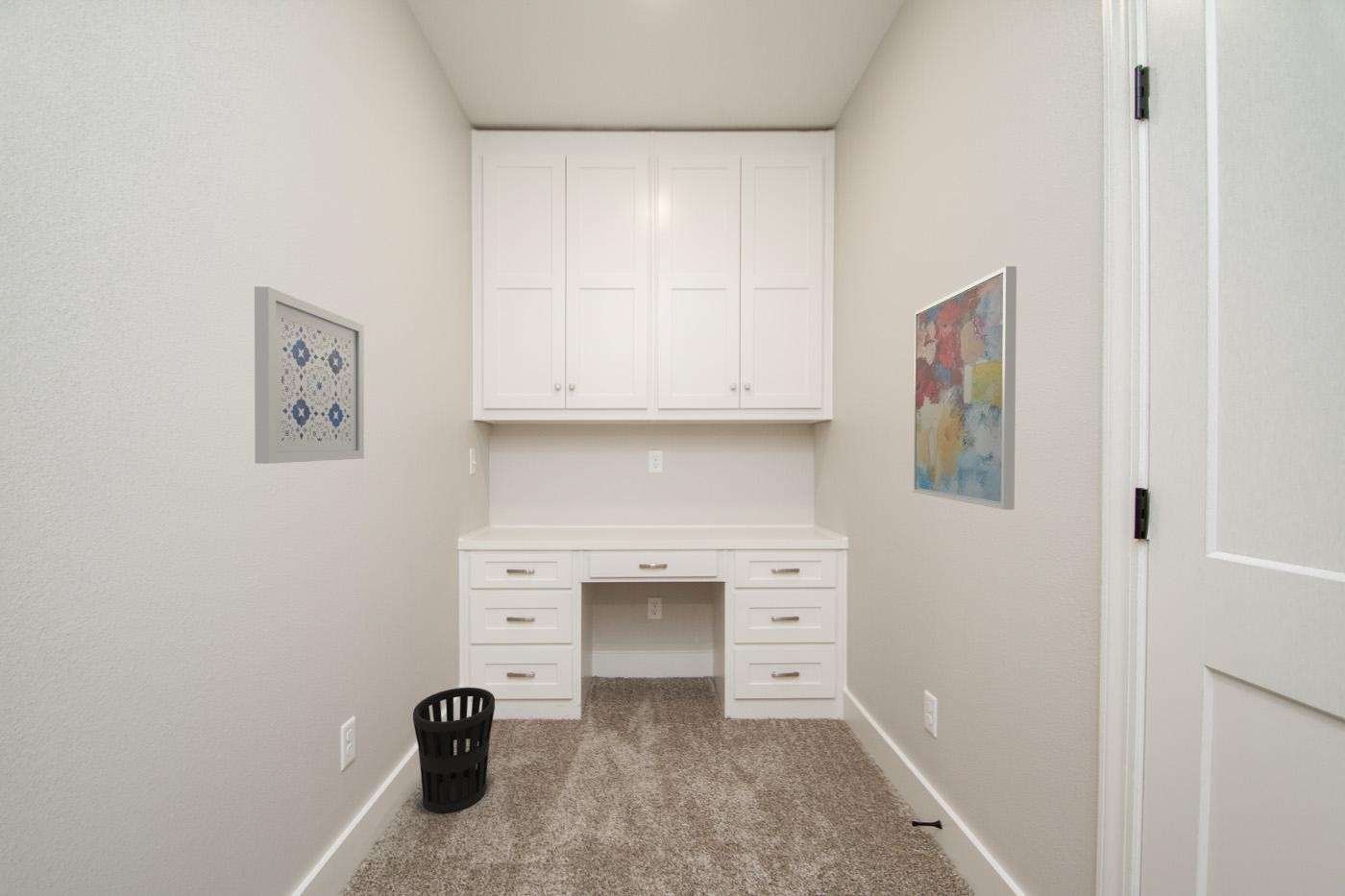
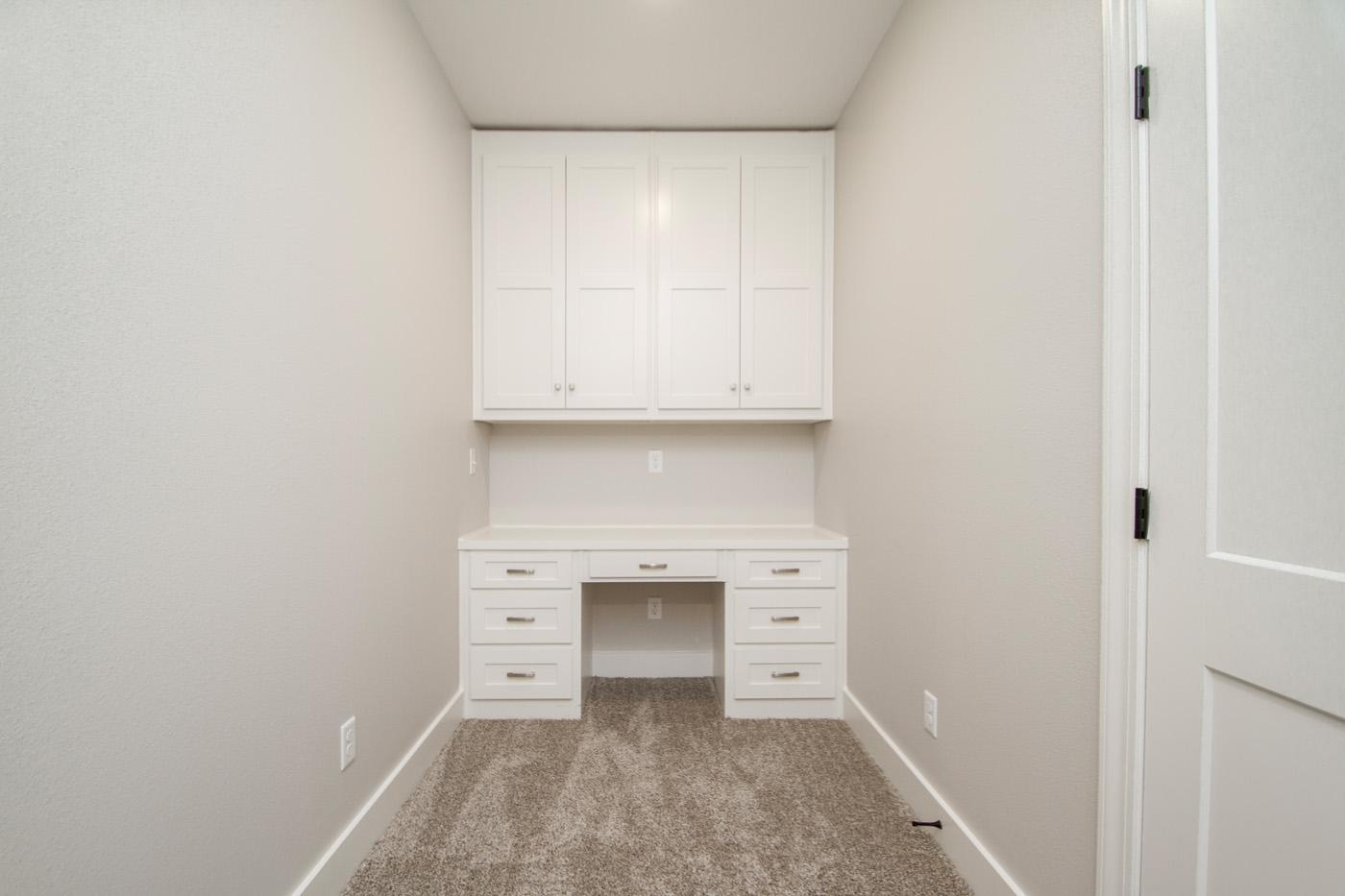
- wastebasket [412,687,496,814]
- wall art [913,265,1017,511]
- wall art [254,286,365,465]
